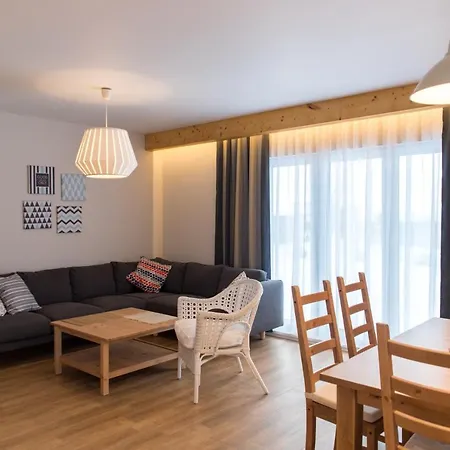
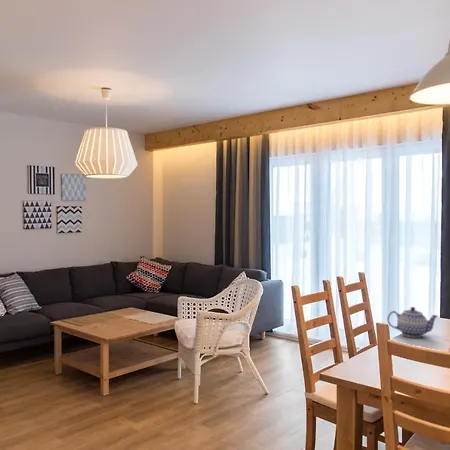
+ teapot [386,306,440,338]
